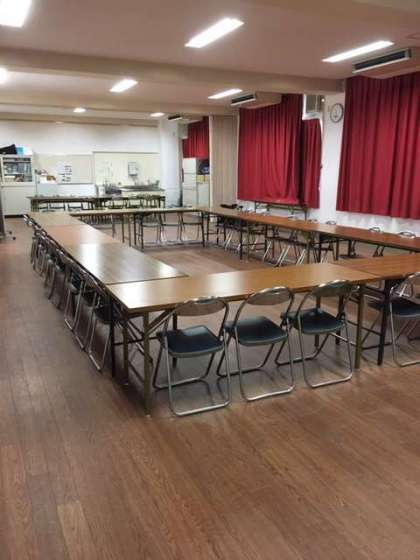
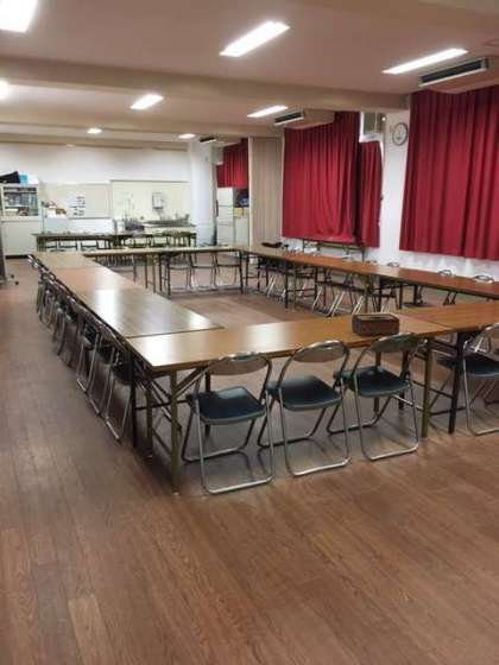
+ tissue box [350,312,402,337]
